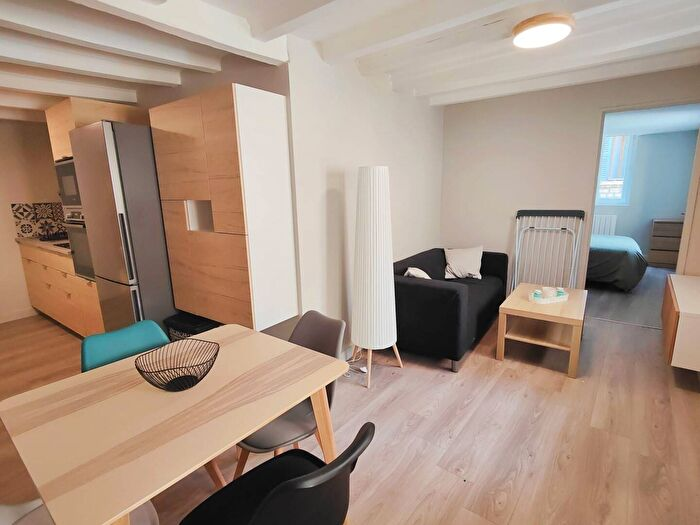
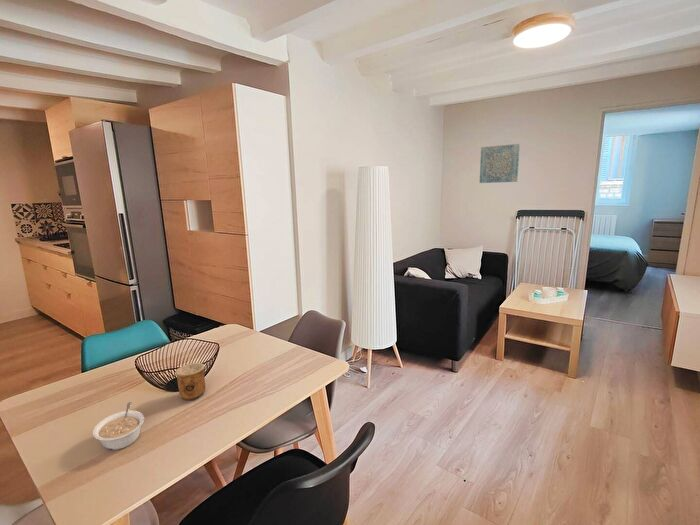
+ wall art [479,143,521,184]
+ legume [92,401,145,451]
+ cup [175,362,206,401]
